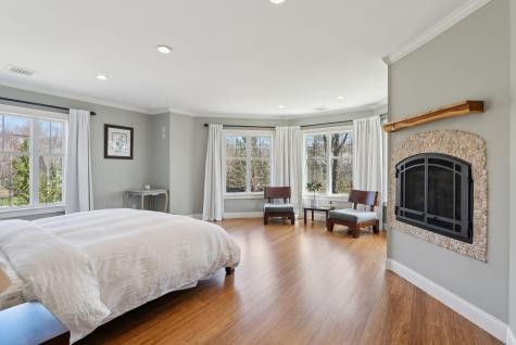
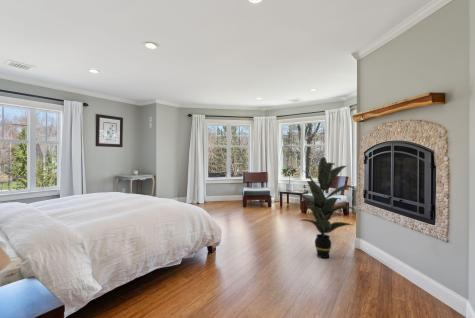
+ indoor plant [295,156,360,259]
